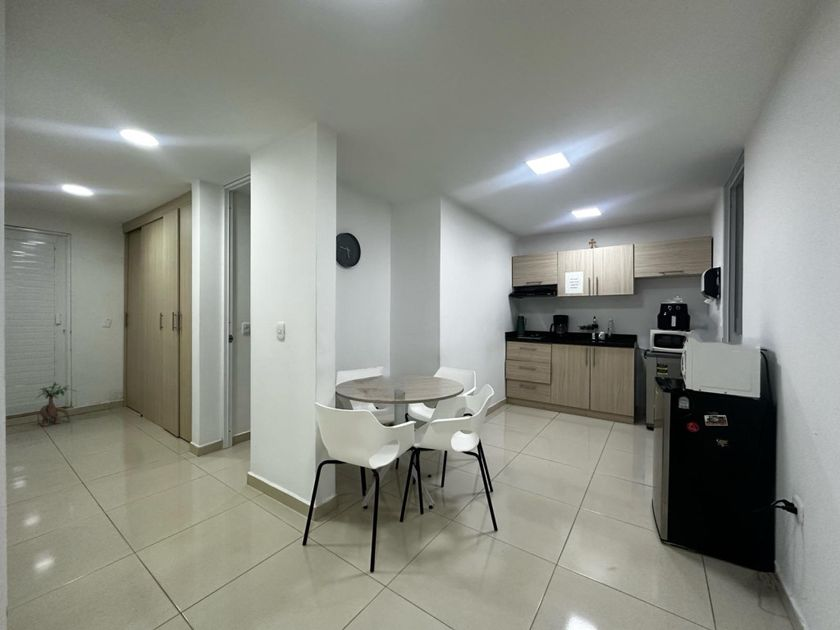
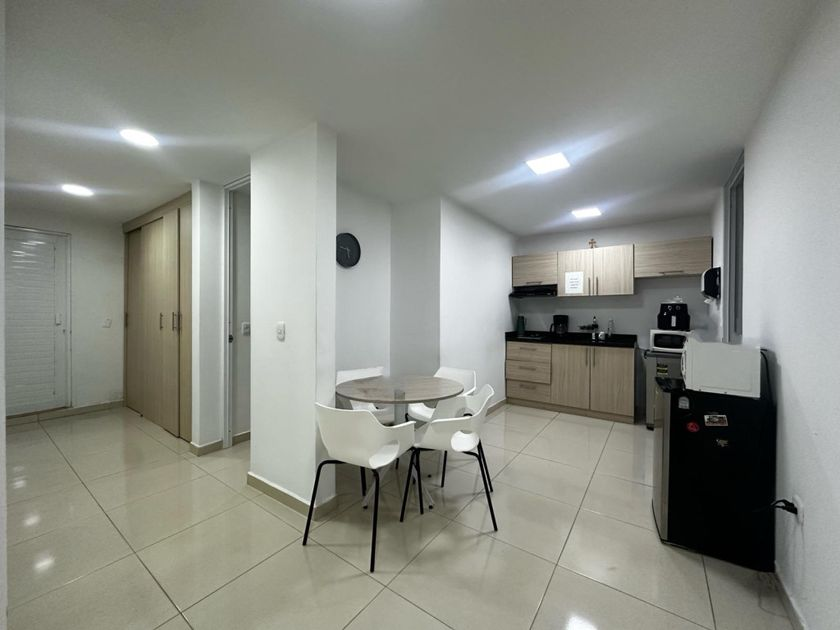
- decorative plant [35,381,78,427]
